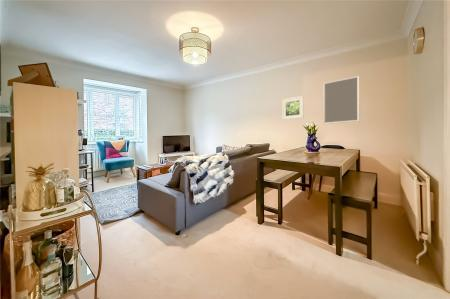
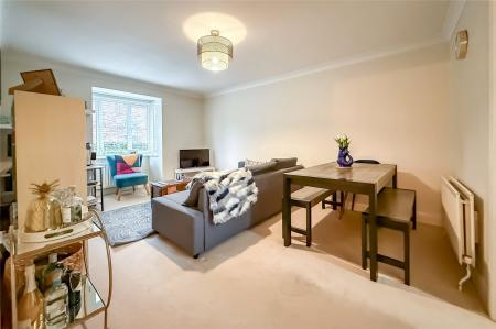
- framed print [281,95,305,121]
- home mirror [322,75,360,125]
